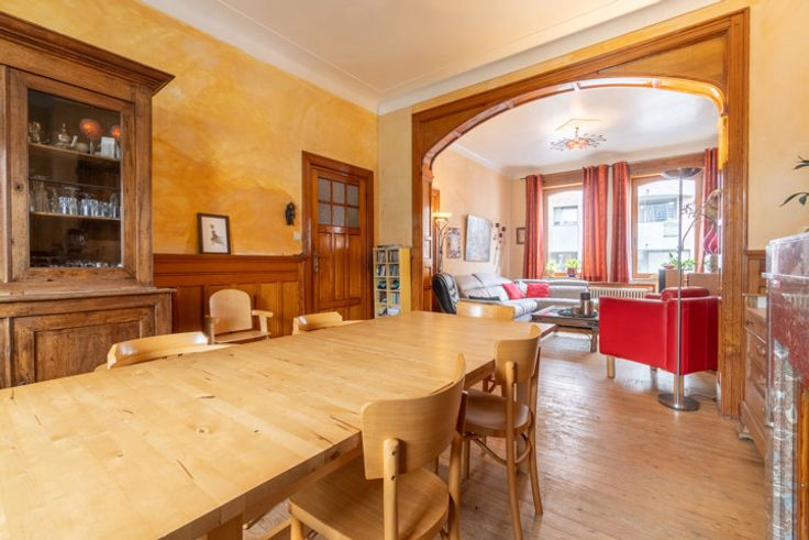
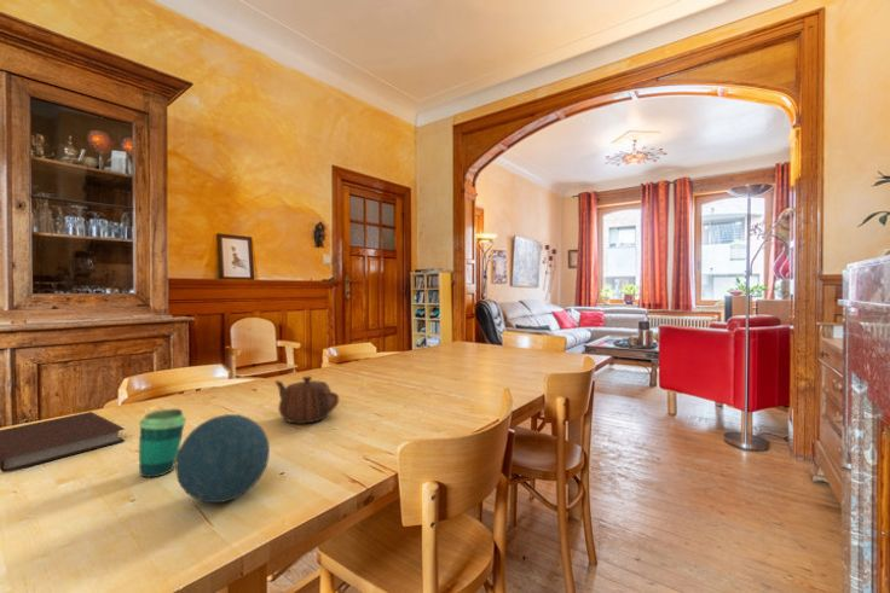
+ cup [138,408,187,479]
+ teapot [273,376,340,425]
+ decorative orb [174,413,271,504]
+ notebook [0,411,126,473]
